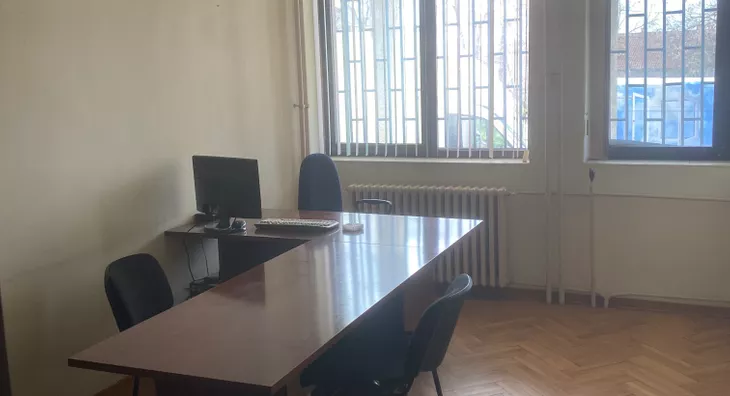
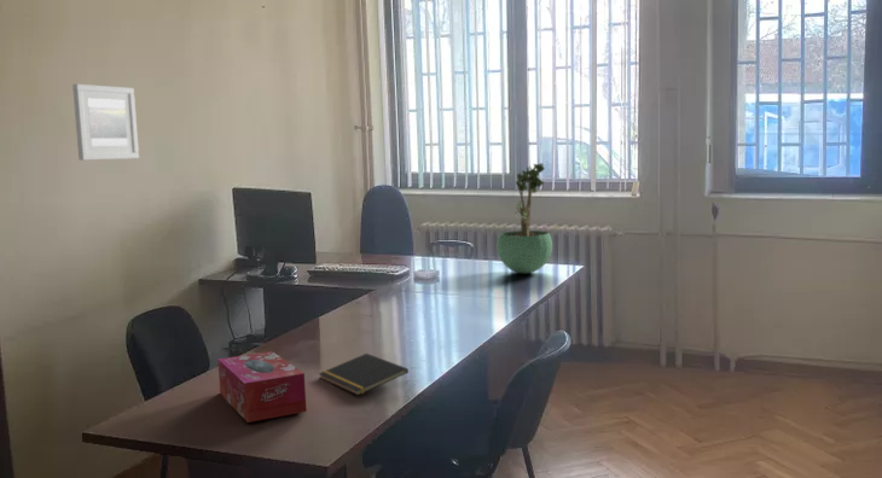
+ potted plant [495,162,553,275]
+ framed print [71,83,140,162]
+ notepad [318,352,410,397]
+ tissue box [216,350,308,424]
